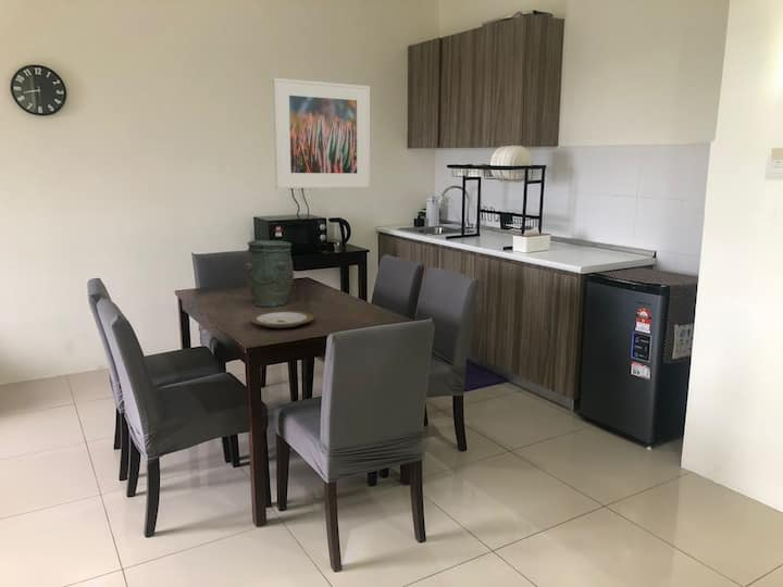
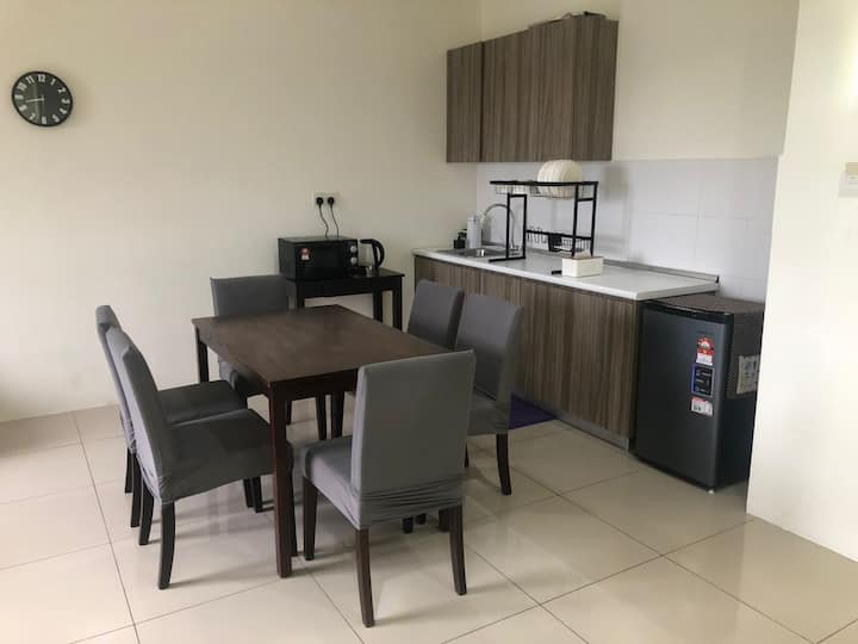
- plate [248,310,315,329]
- vase [245,239,295,308]
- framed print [272,77,371,189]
